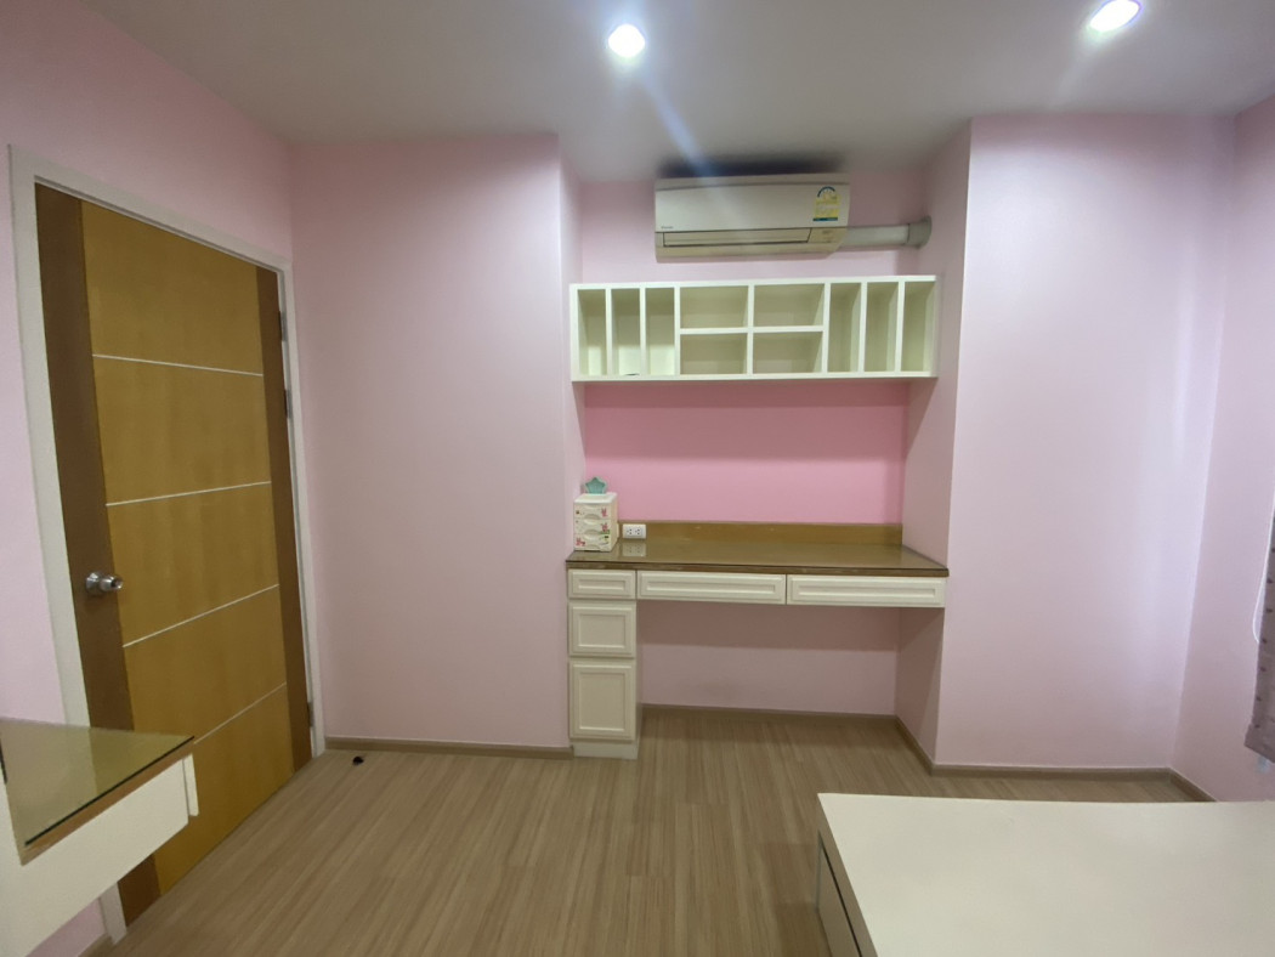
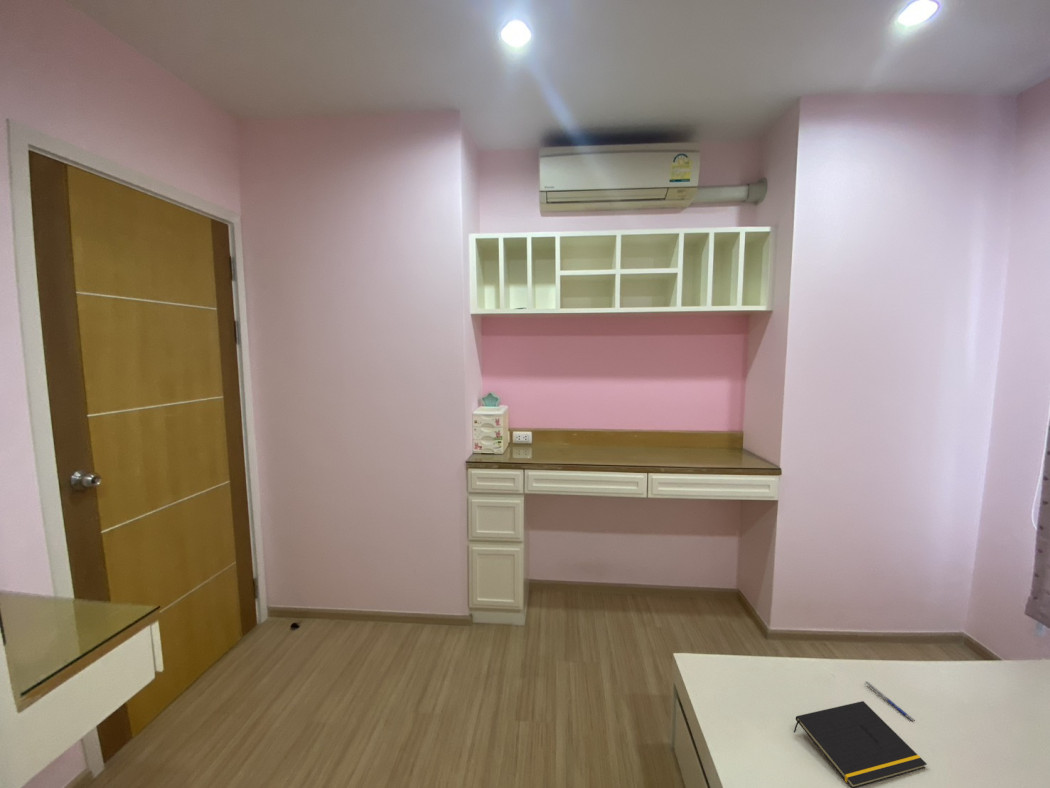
+ pen [864,680,915,722]
+ notepad [793,700,928,788]
